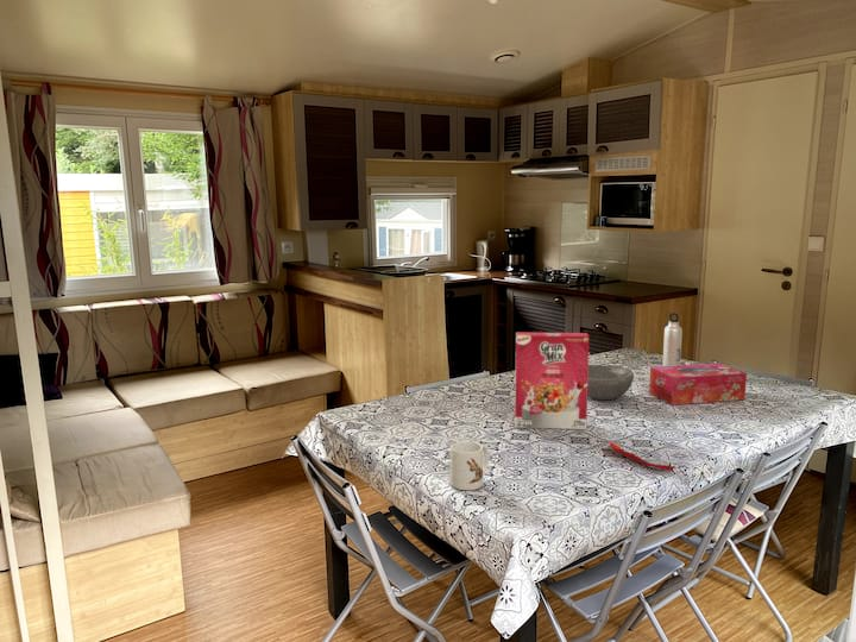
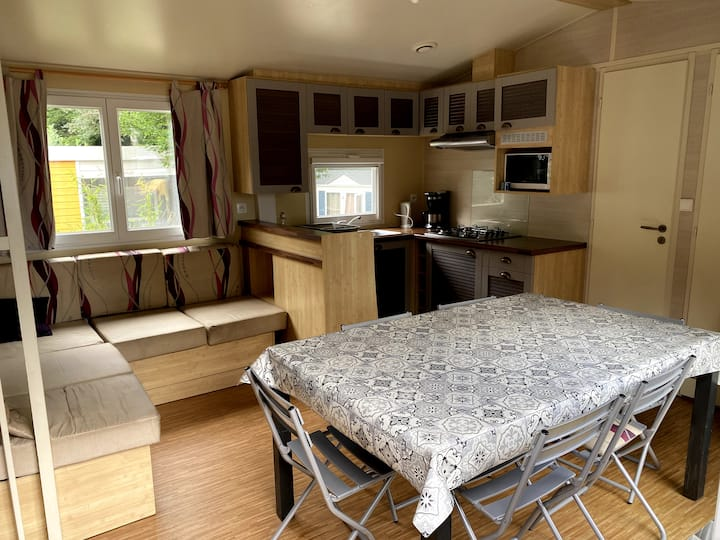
- bowl [587,364,635,401]
- mug [449,440,490,491]
- cereal box [514,332,591,430]
- water bottle [661,311,684,366]
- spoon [608,441,678,471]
- tissue box [648,363,748,405]
